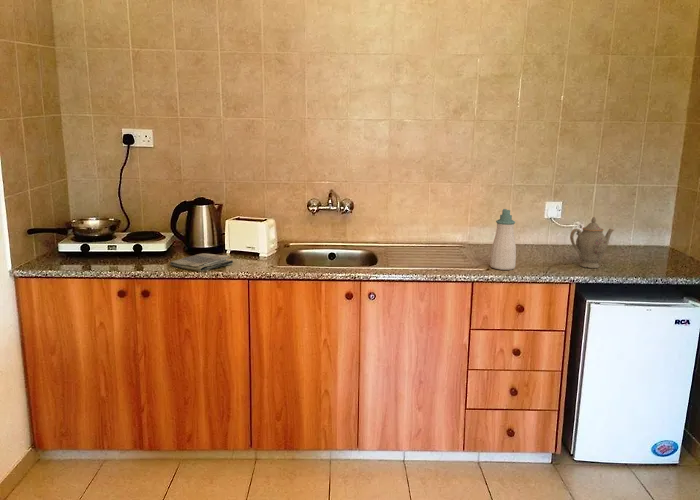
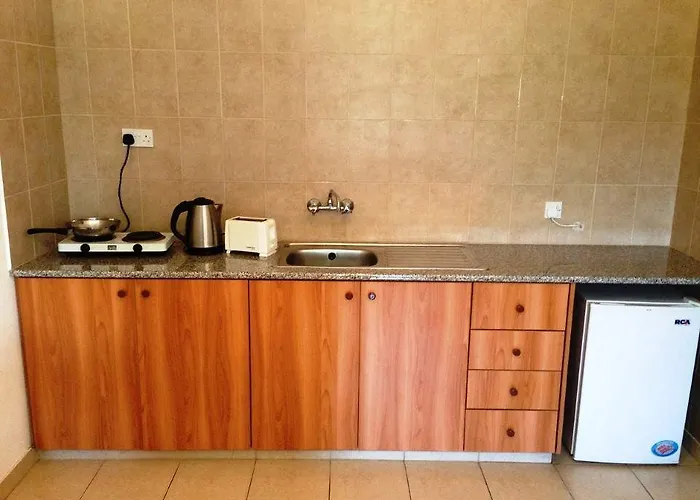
- dish towel [169,253,234,272]
- soap bottle [489,208,517,271]
- chinaware [569,216,615,269]
